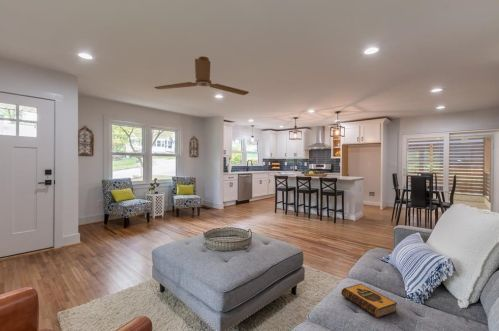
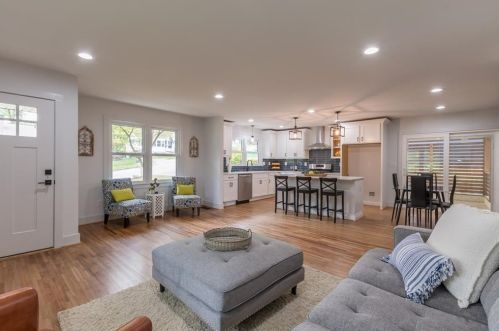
- hardback book [340,283,398,319]
- ceiling fan [153,55,250,96]
